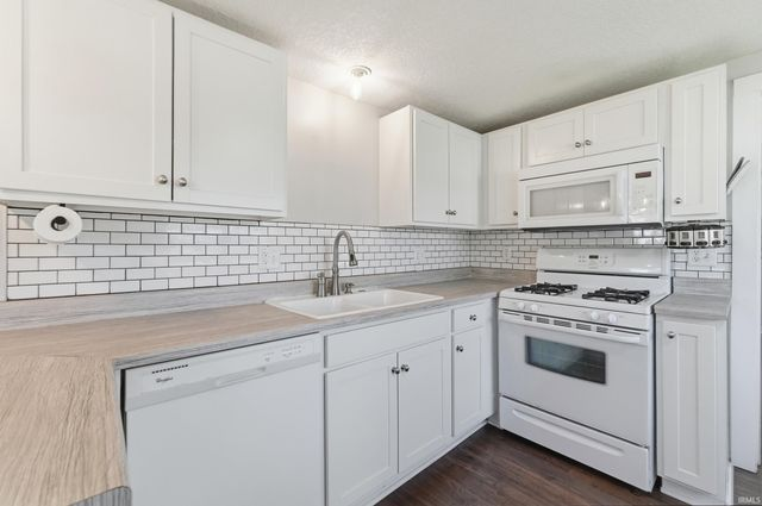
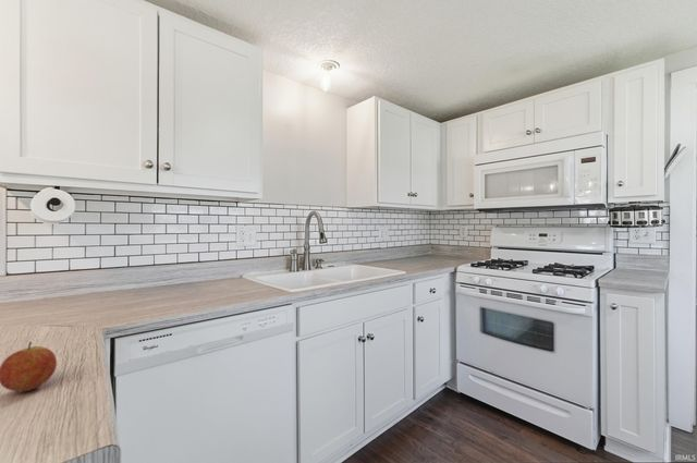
+ fruit [0,341,58,393]
